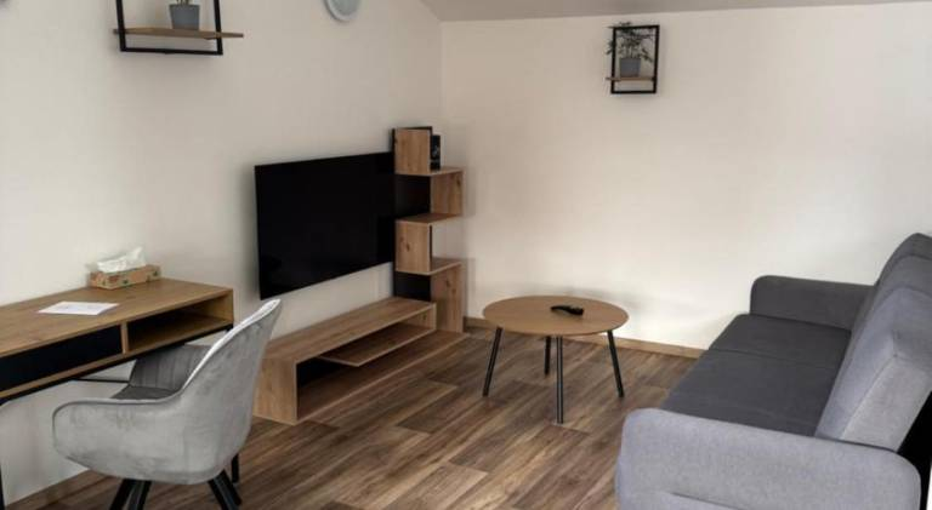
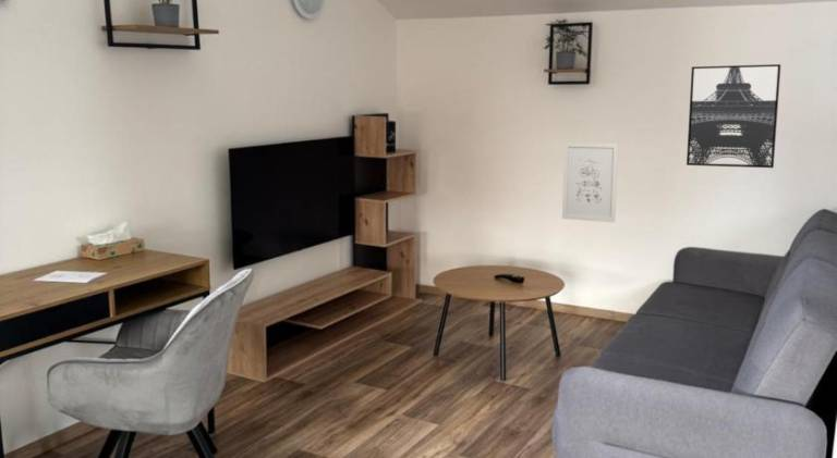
+ wall art [686,63,781,169]
+ wall art [561,141,619,223]
